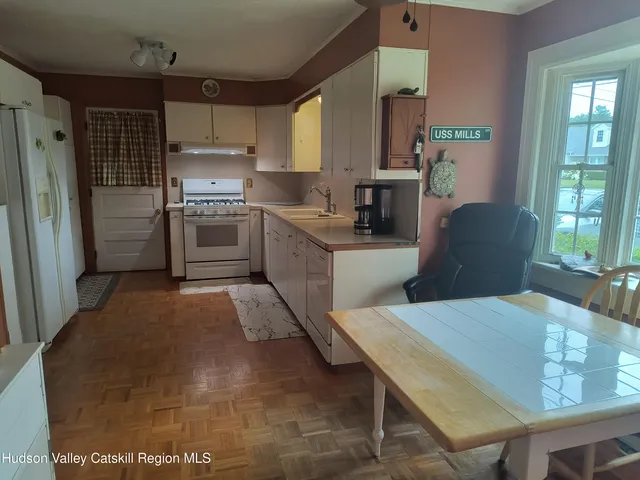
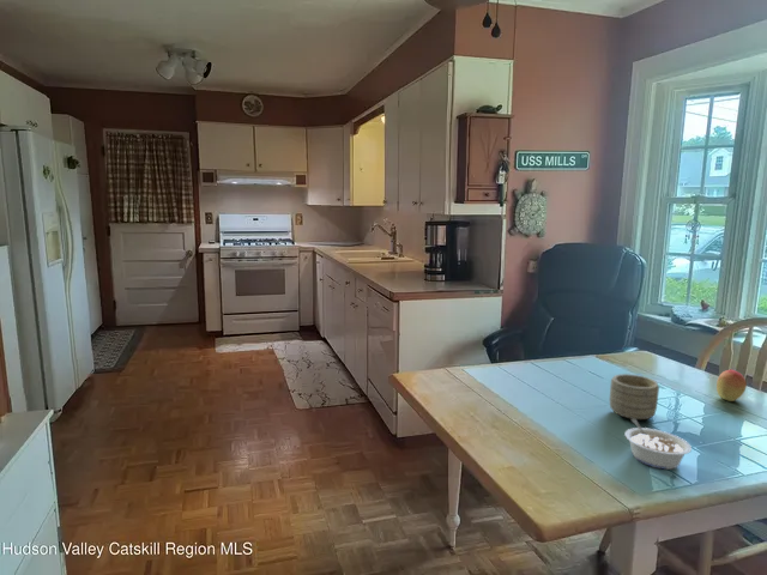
+ mug [609,373,660,420]
+ legume [623,419,693,471]
+ fruit [715,369,748,402]
